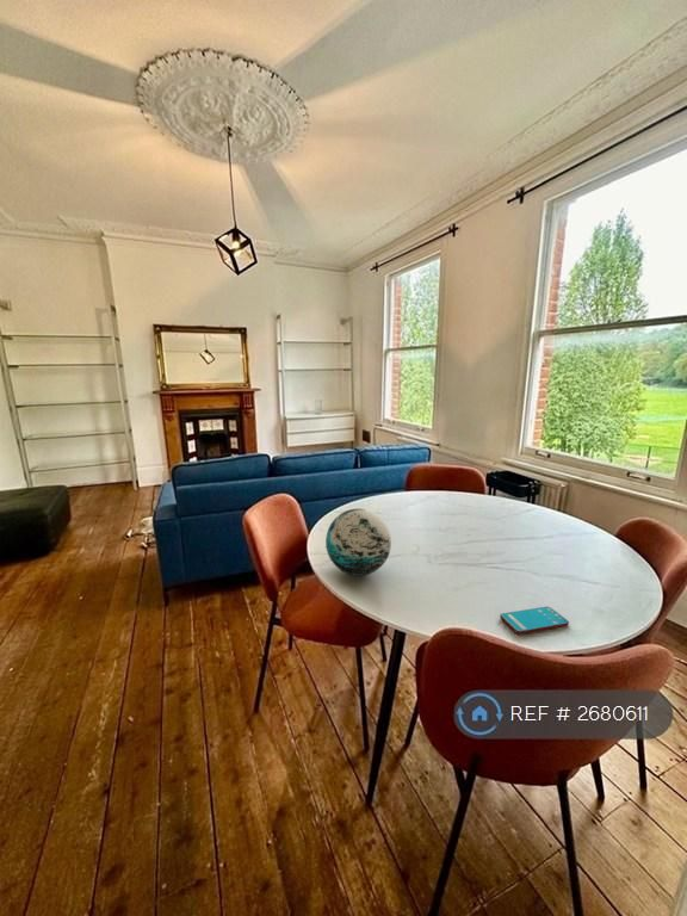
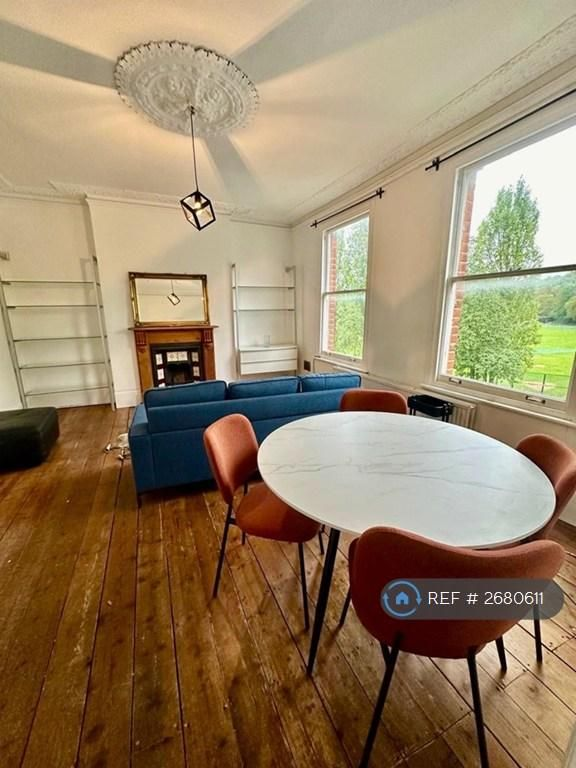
- decorative orb [324,507,392,577]
- smartphone [499,606,570,635]
